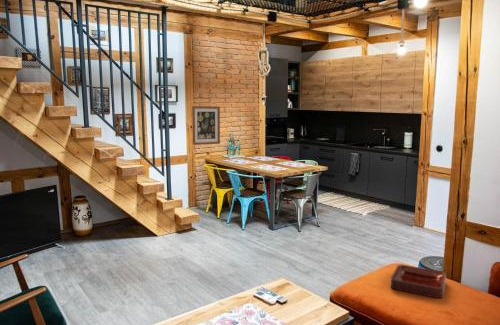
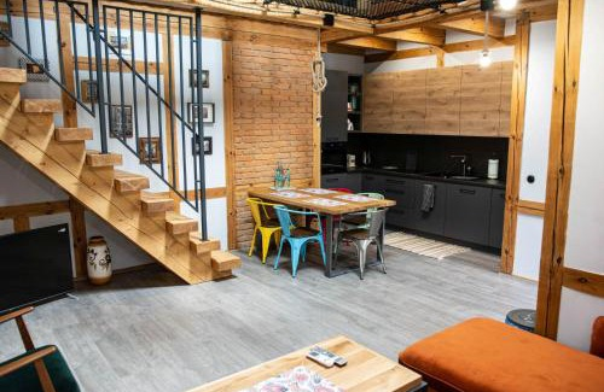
- decorative tray [390,264,447,299]
- wall art [191,105,221,146]
